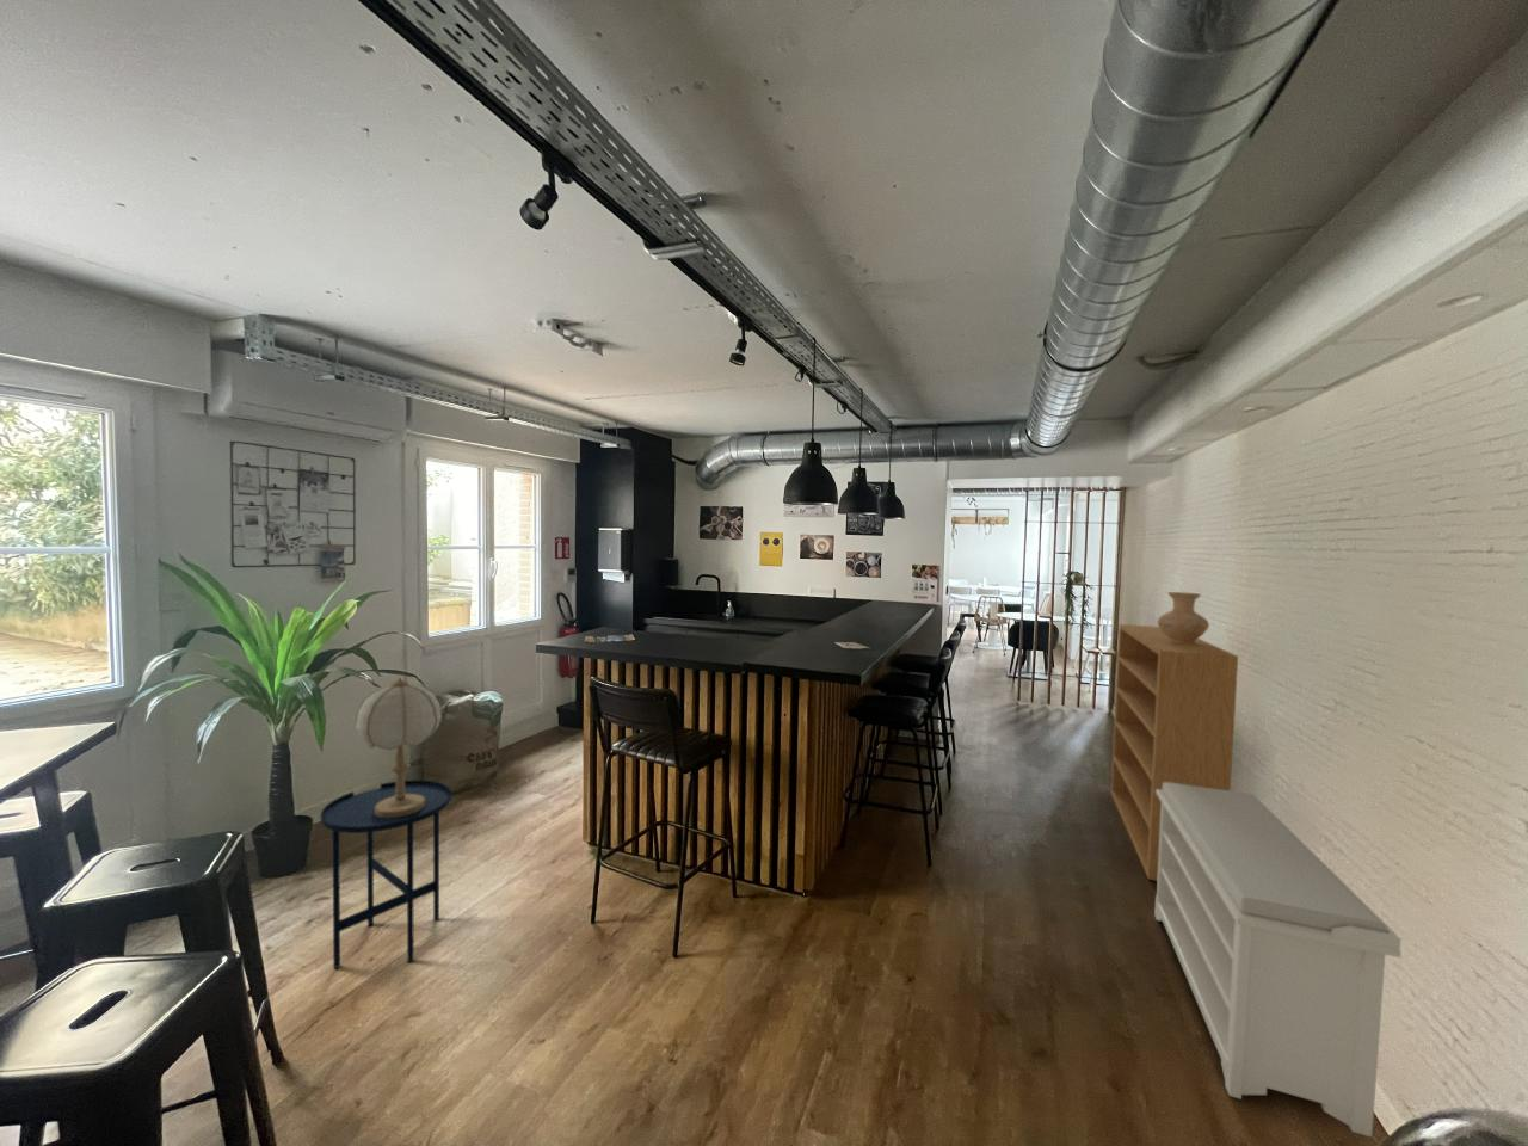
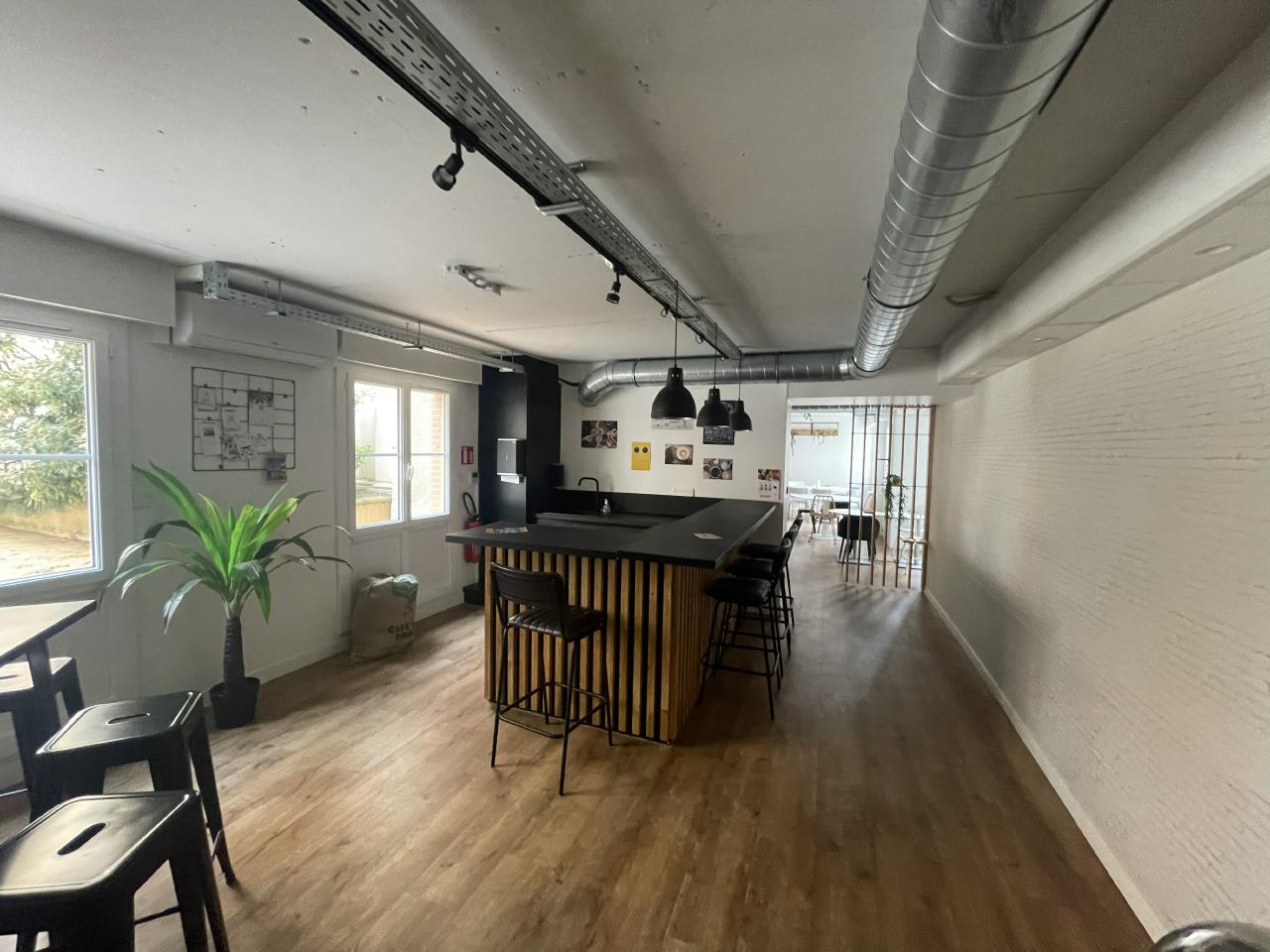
- bench [1153,782,1403,1139]
- table lamp [355,675,443,817]
- vase [1156,591,1210,644]
- bookcase [1111,624,1239,882]
- side table [320,780,452,969]
